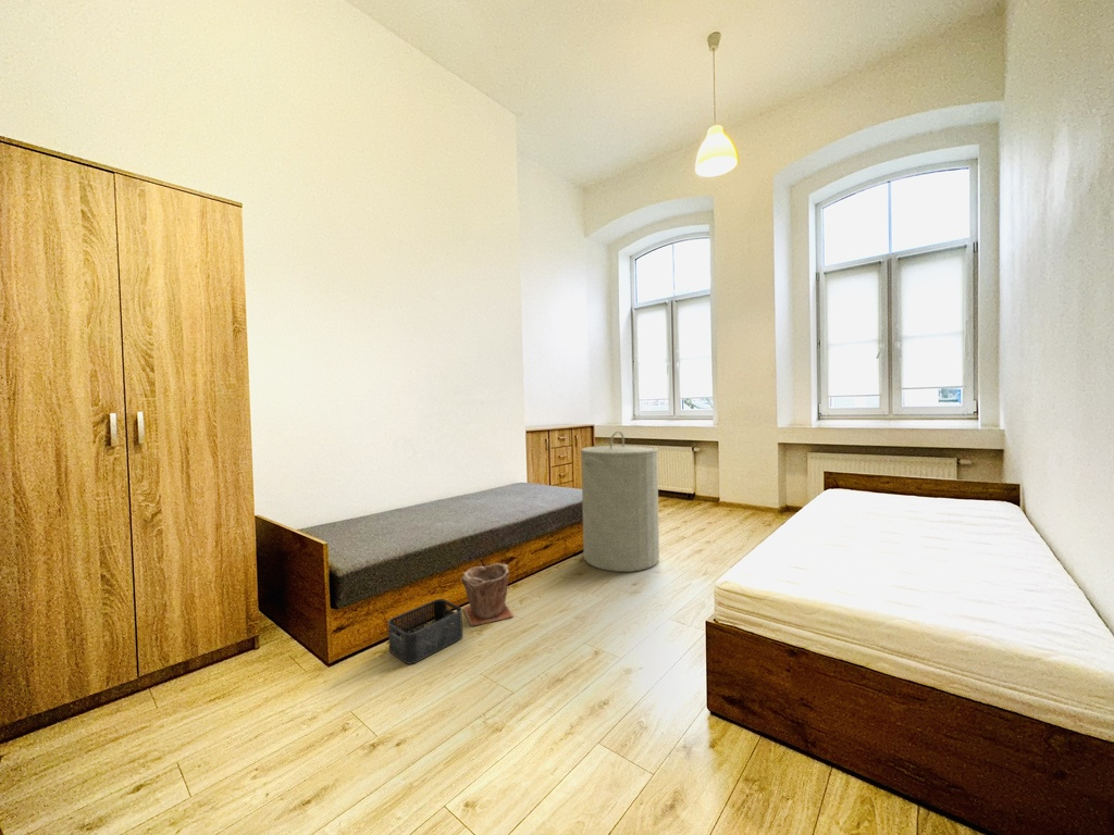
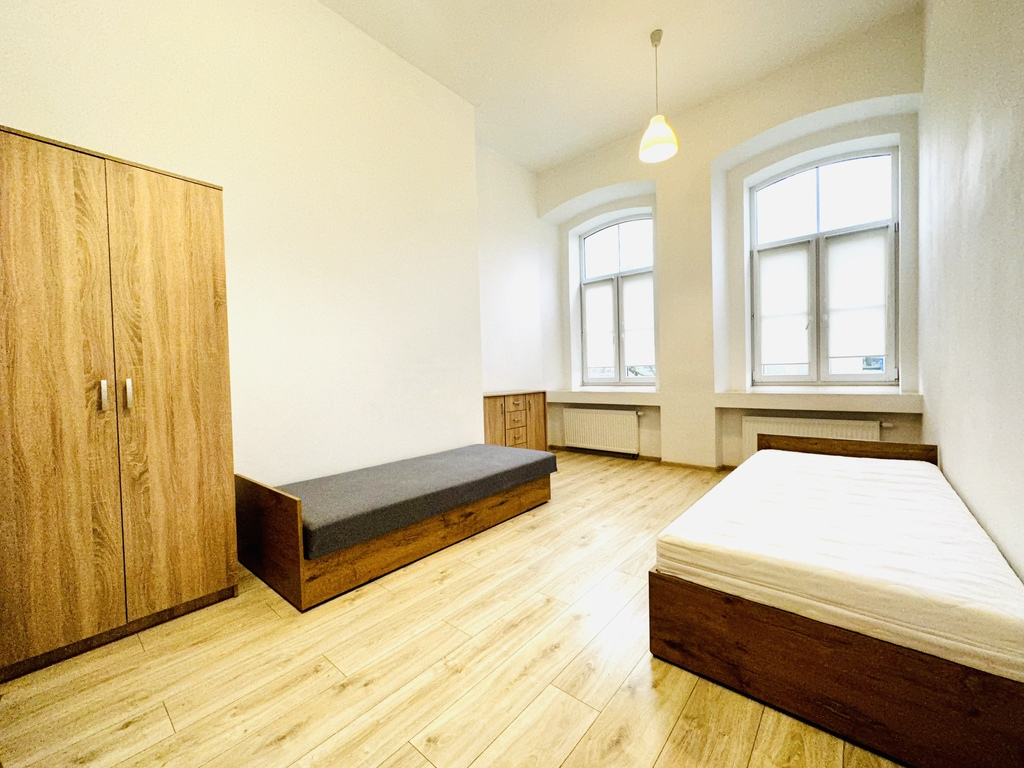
- laundry hamper [580,429,660,573]
- storage bin [387,598,463,665]
- plant pot [460,562,515,627]
